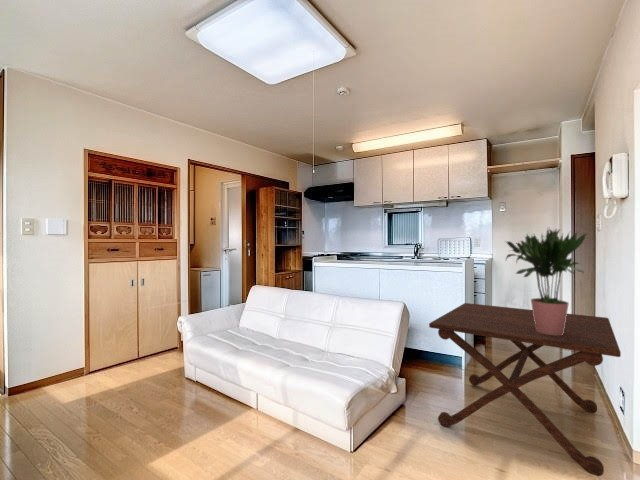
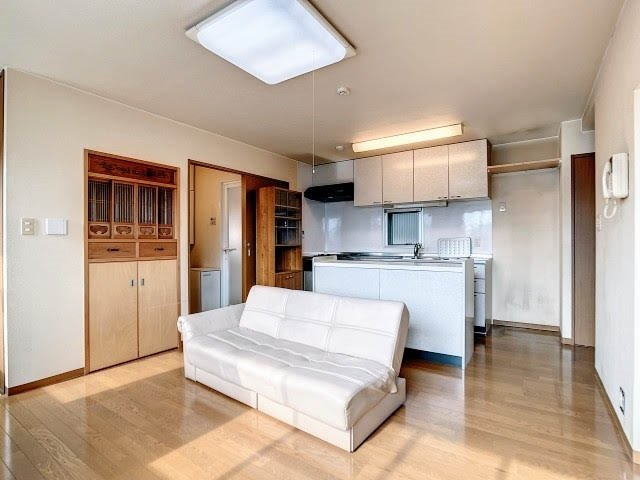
- side table [428,302,622,477]
- potted plant [505,227,588,335]
